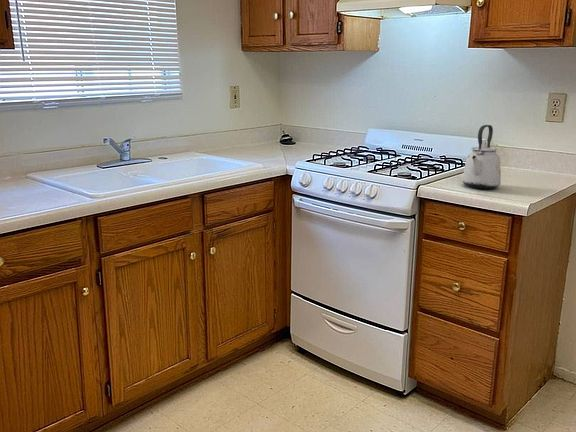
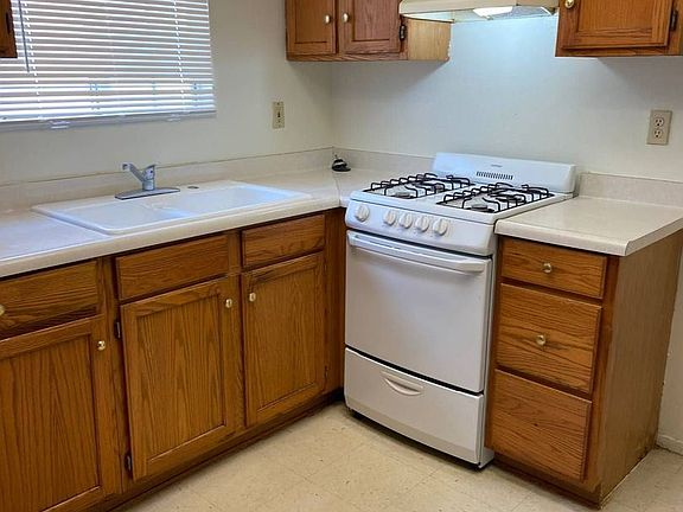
- kettle [461,124,502,190]
